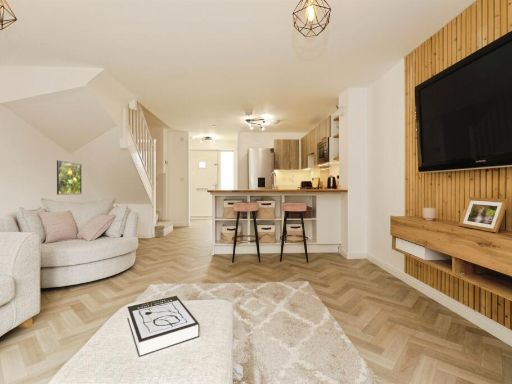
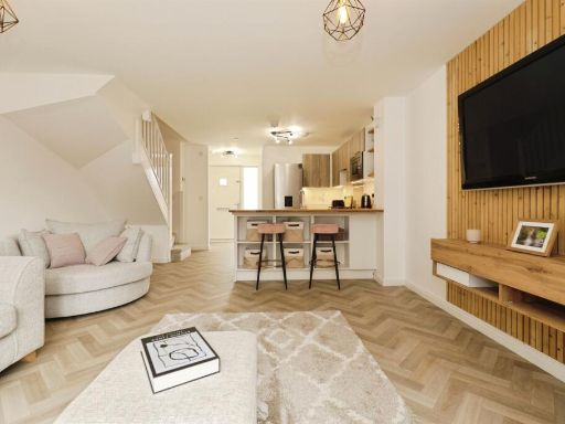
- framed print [56,159,83,196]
